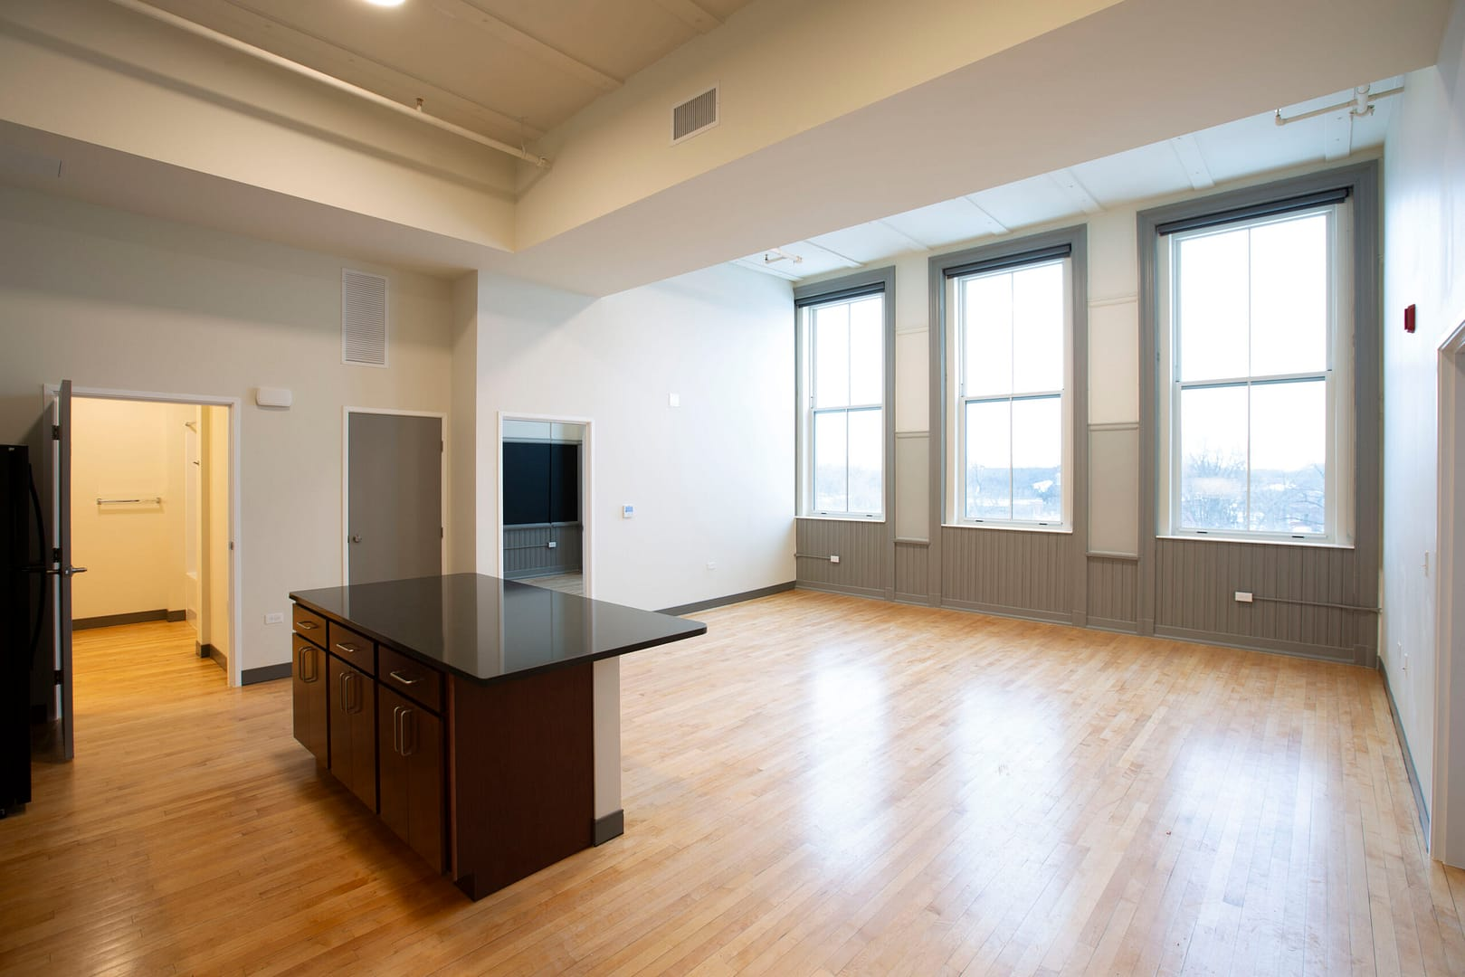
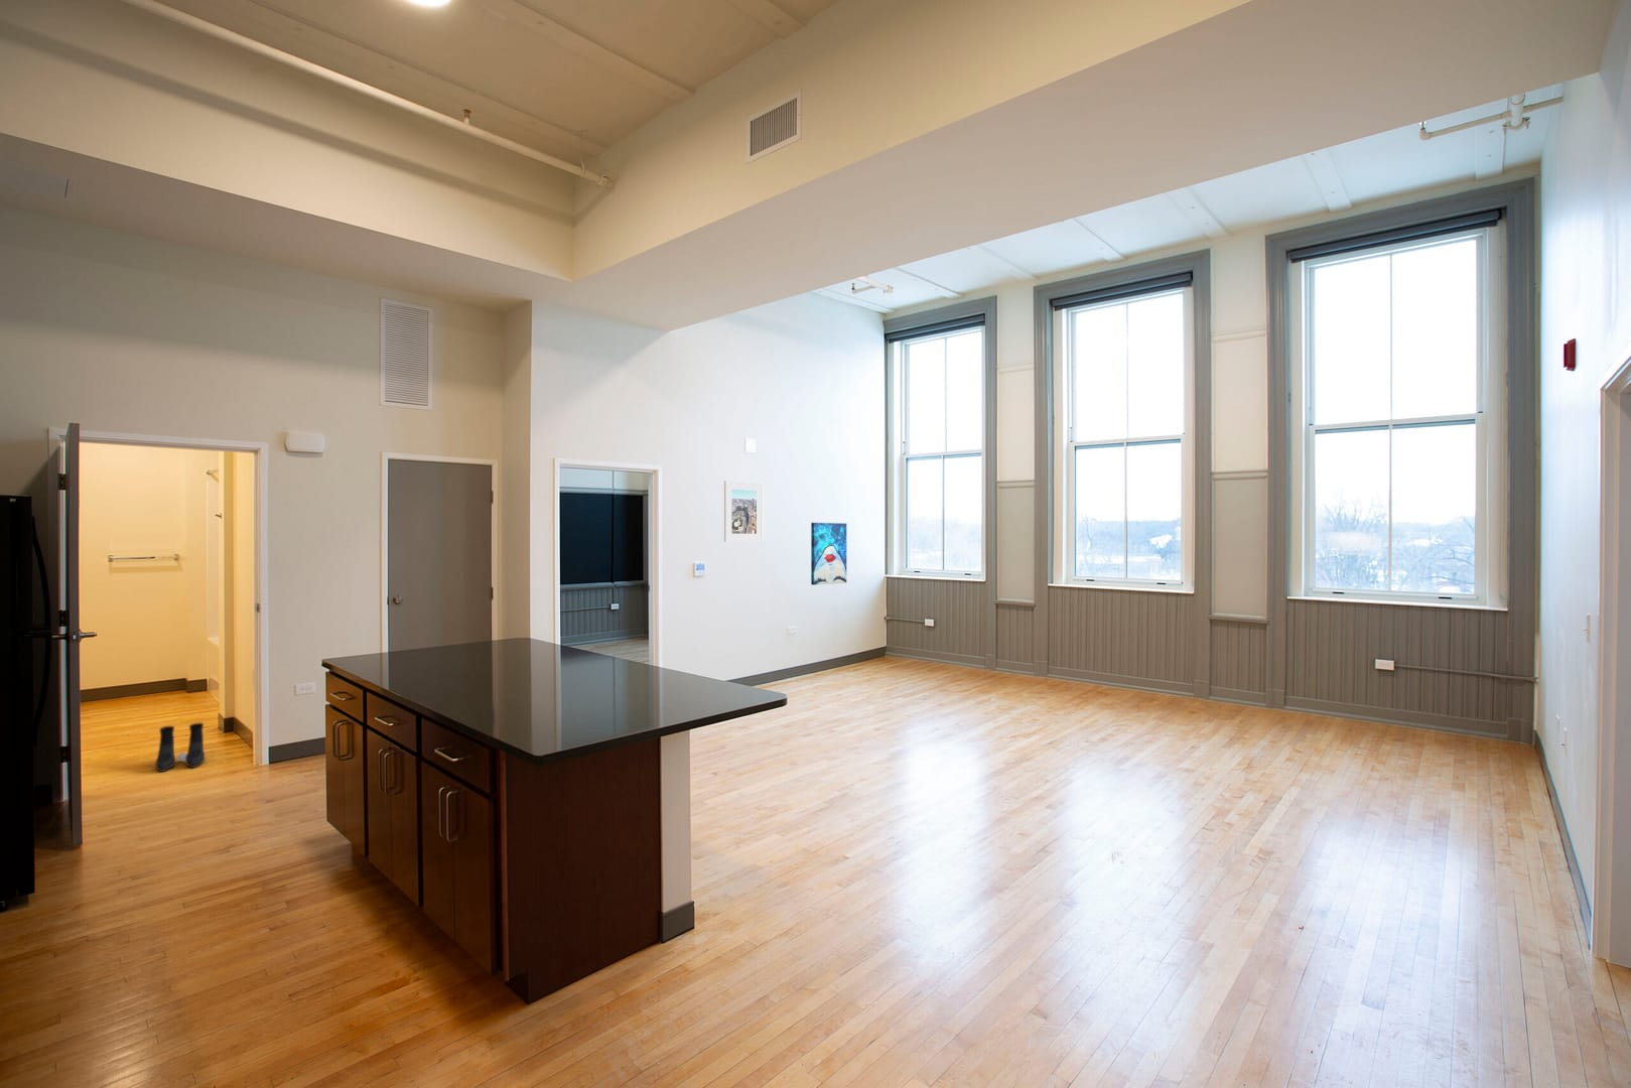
+ boots [154,722,205,772]
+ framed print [724,480,764,543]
+ wall art [810,522,848,586]
